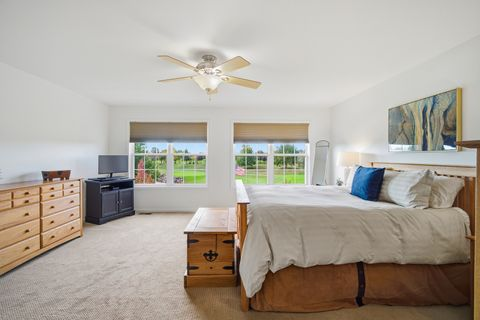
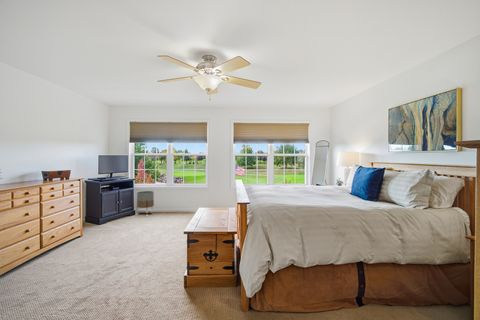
+ planter [136,190,155,209]
